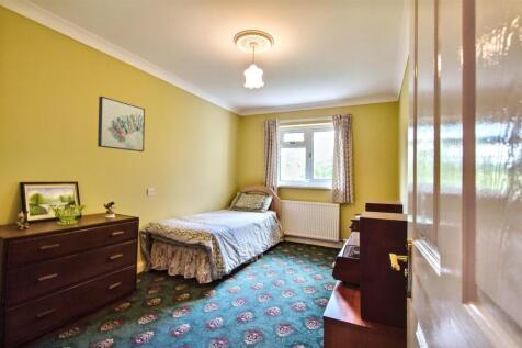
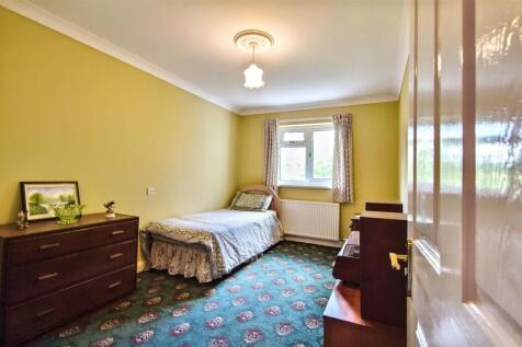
- wall art [97,96,146,153]
